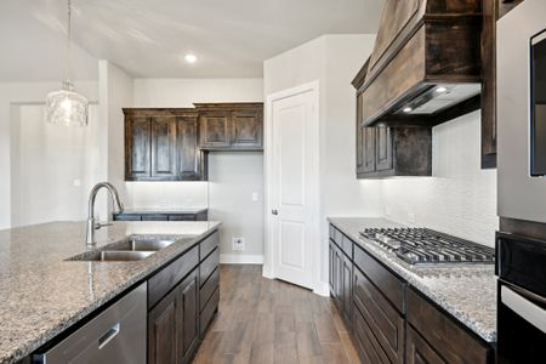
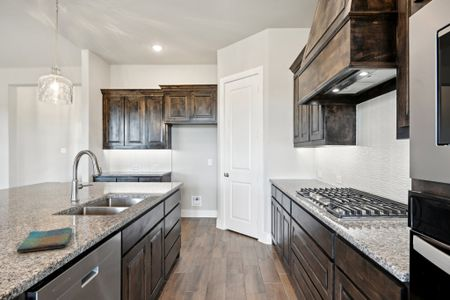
+ dish towel [16,226,73,254]
